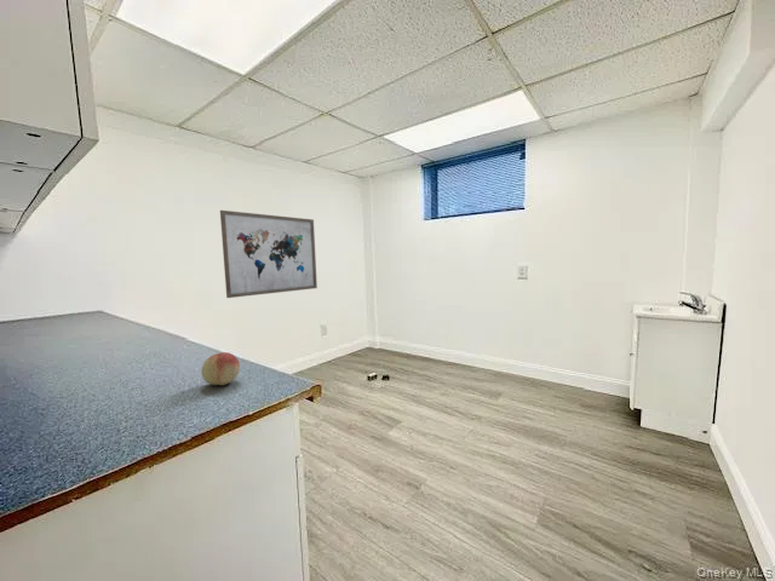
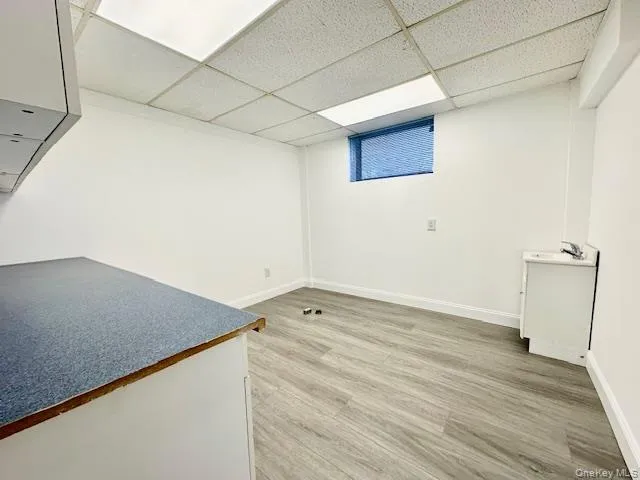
- wall art [219,209,318,299]
- fruit [200,351,241,386]
